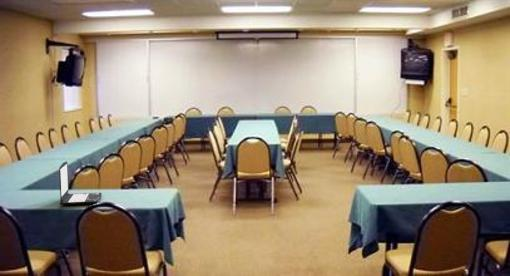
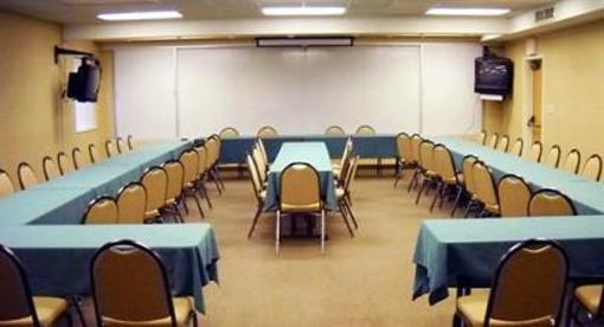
- laptop [58,160,102,206]
